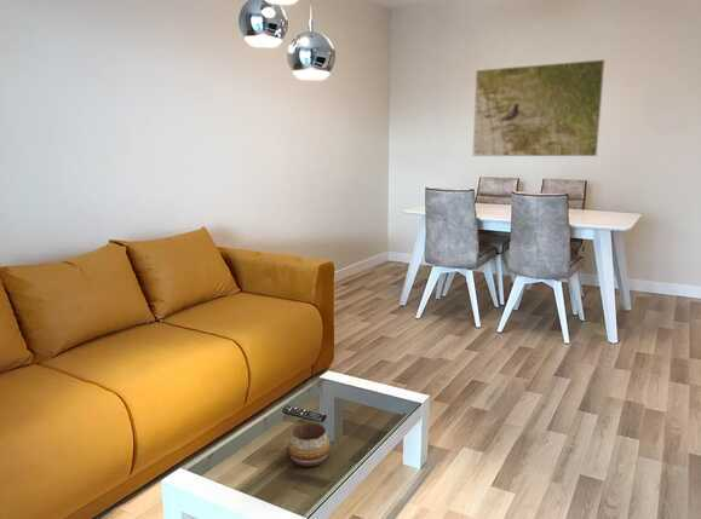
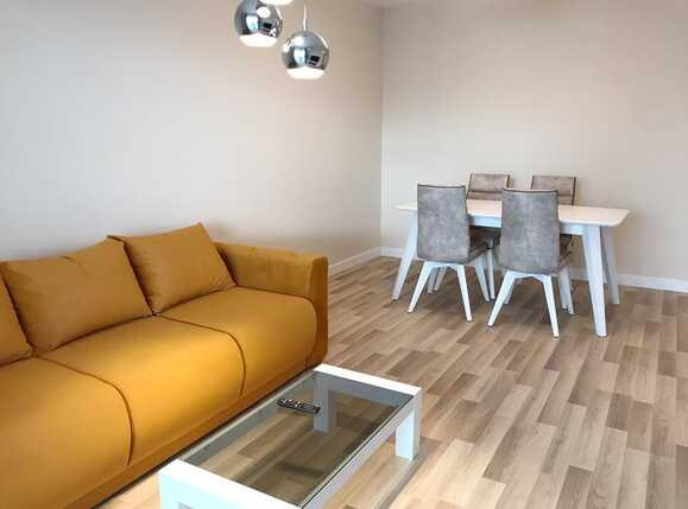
- decorative bowl [286,421,332,467]
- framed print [471,58,607,157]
